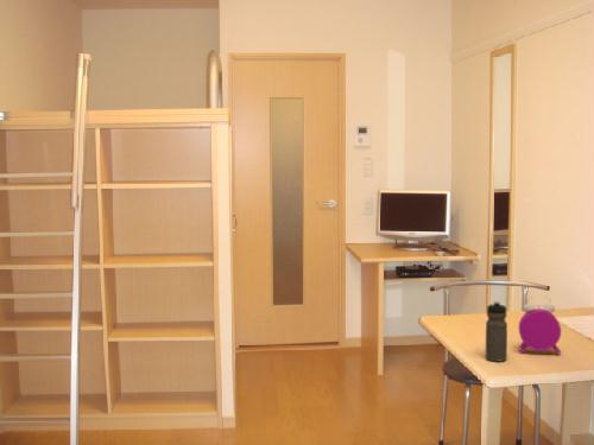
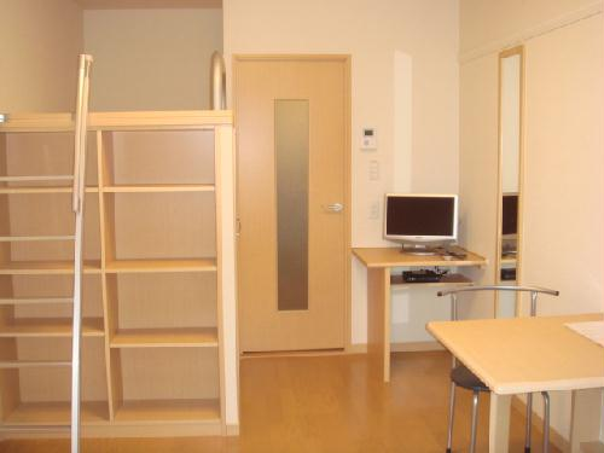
- alarm clock [517,295,562,356]
- water bottle [485,300,508,362]
